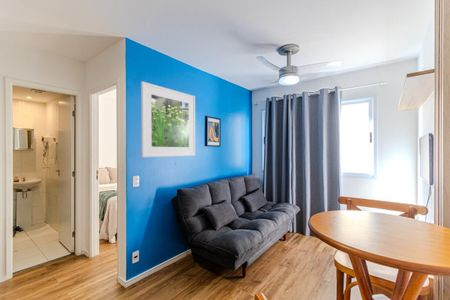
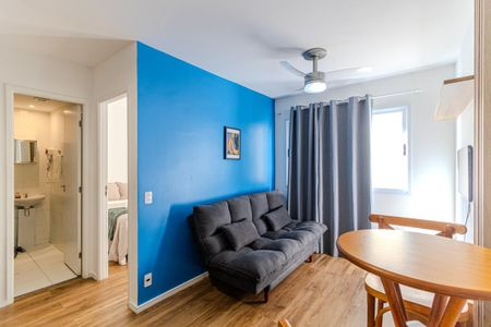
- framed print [140,81,196,158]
